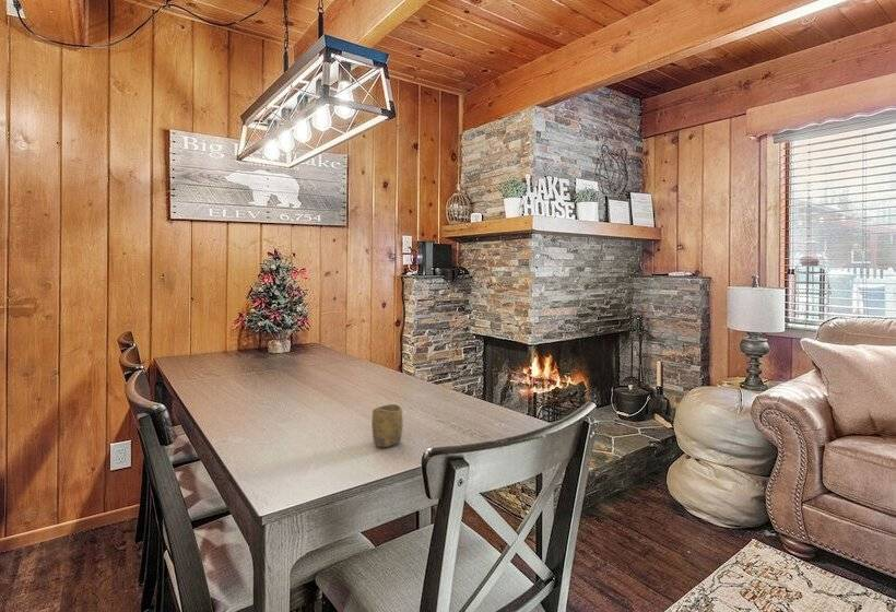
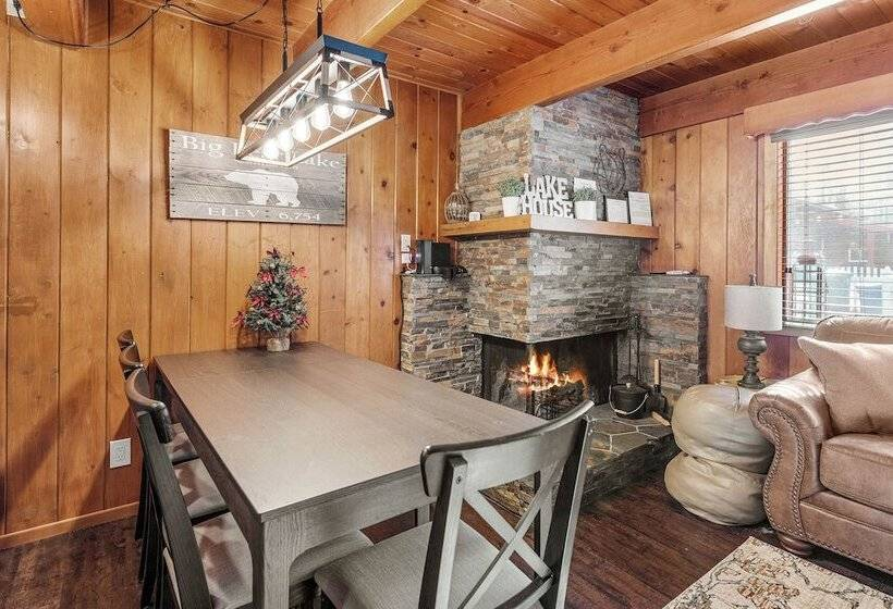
- cup [370,403,404,448]
